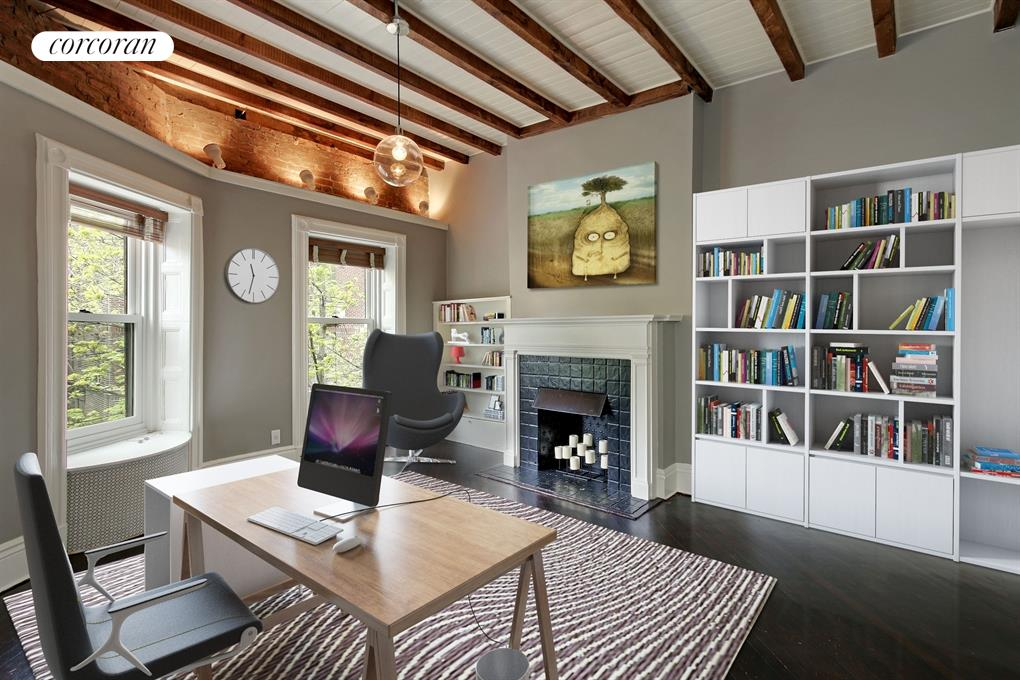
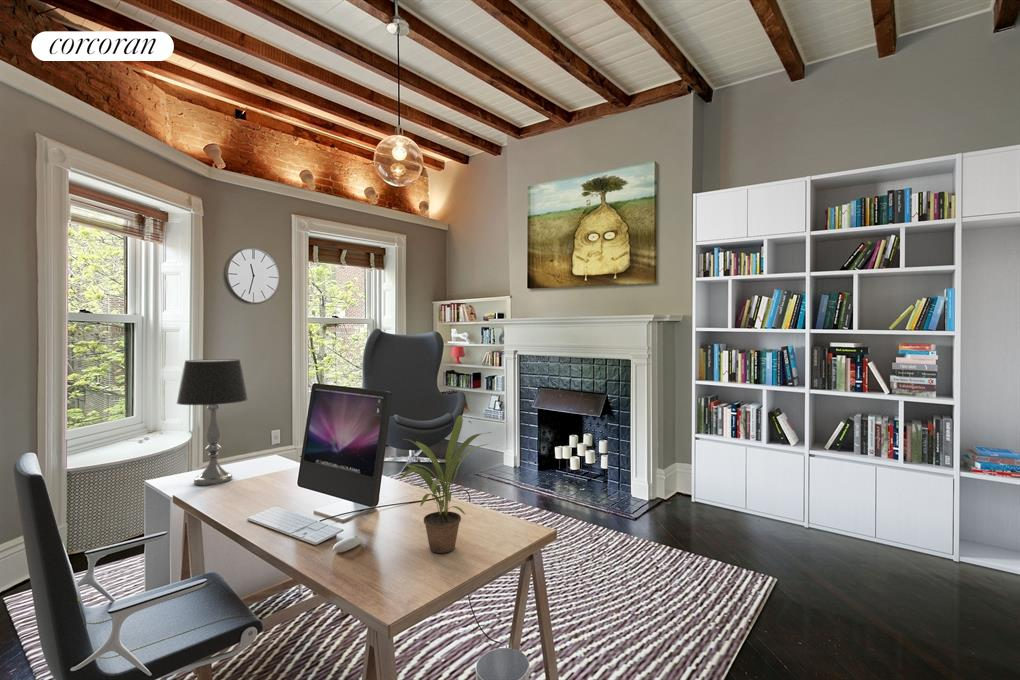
+ potted plant [399,414,492,554]
+ table lamp [176,358,249,487]
